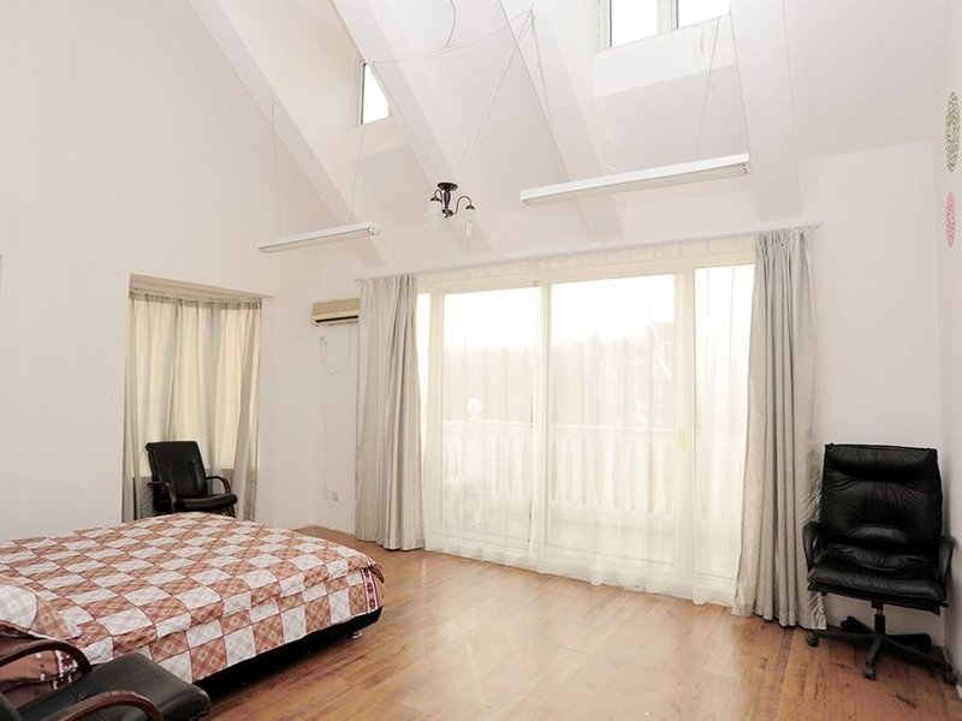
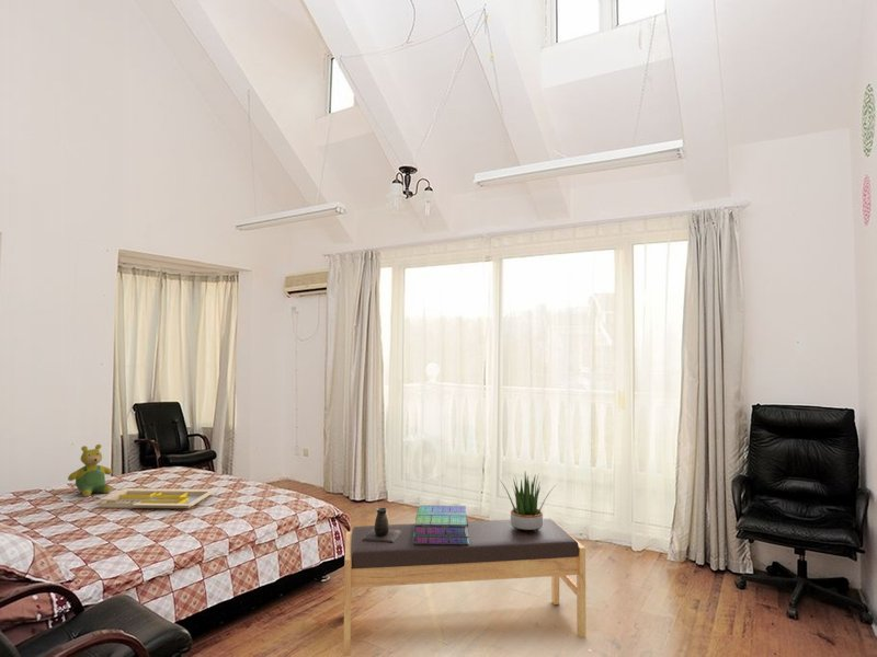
+ stack of books [413,504,469,544]
+ decorative vase [362,507,401,542]
+ teddy bear [67,443,113,498]
+ potted plant [498,472,557,531]
+ bench [342,517,586,657]
+ serving tray [99,487,218,509]
